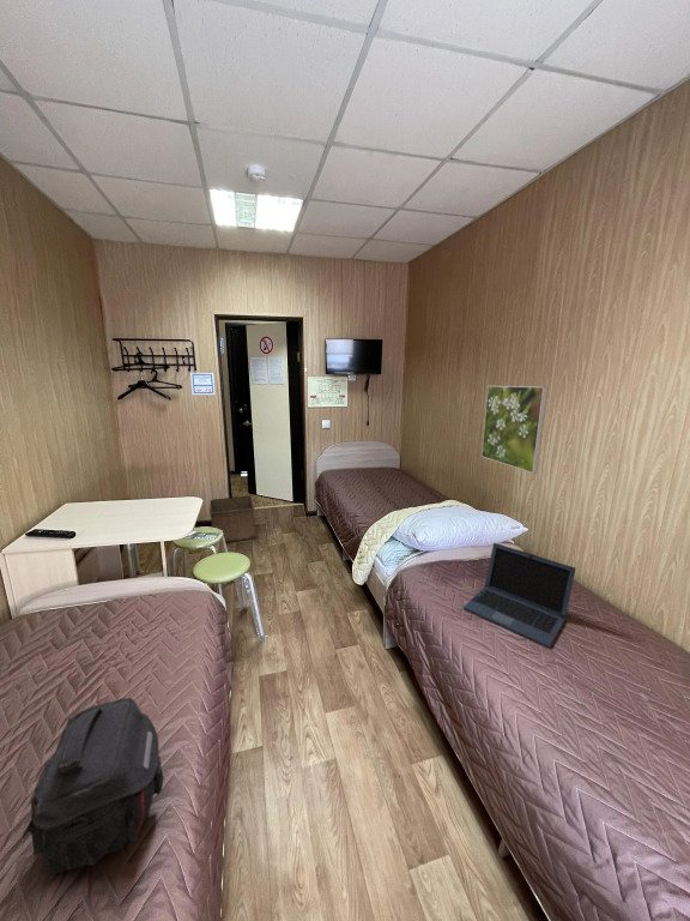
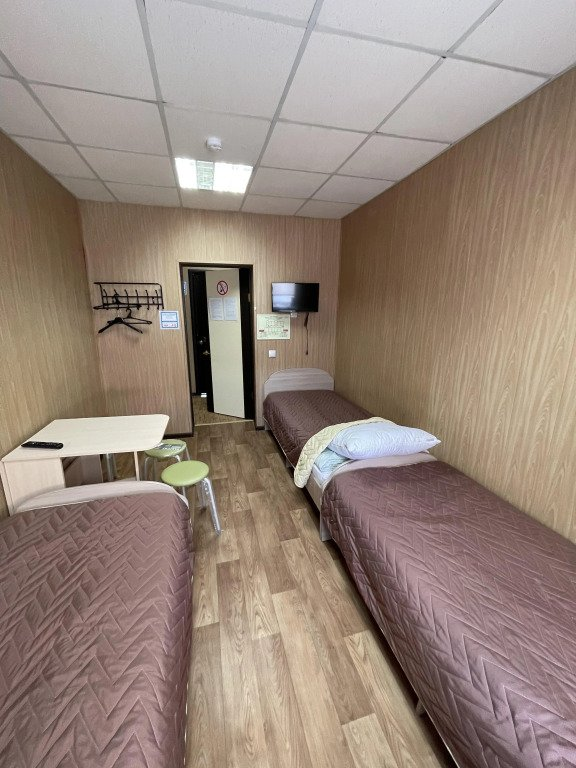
- shoulder bag [20,697,165,875]
- laptop [462,542,577,649]
- storage bin [208,494,258,543]
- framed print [480,385,549,475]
